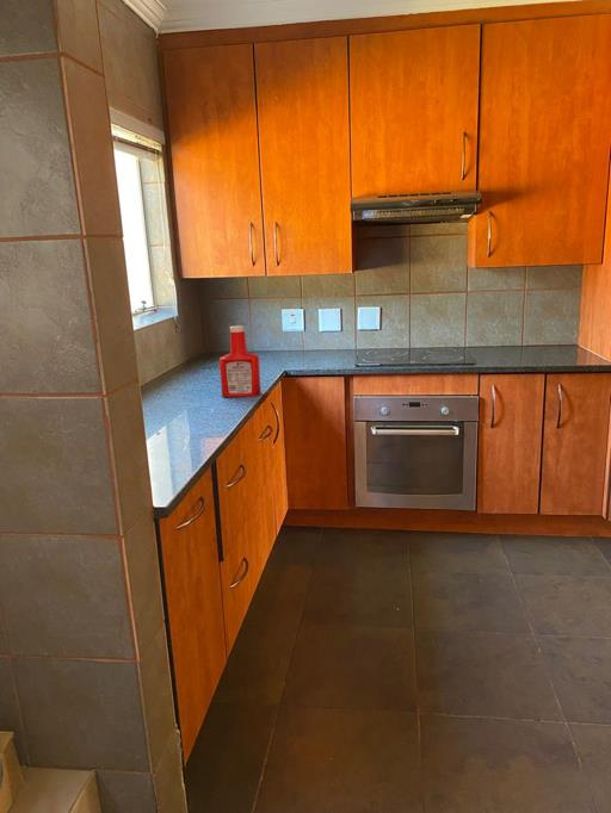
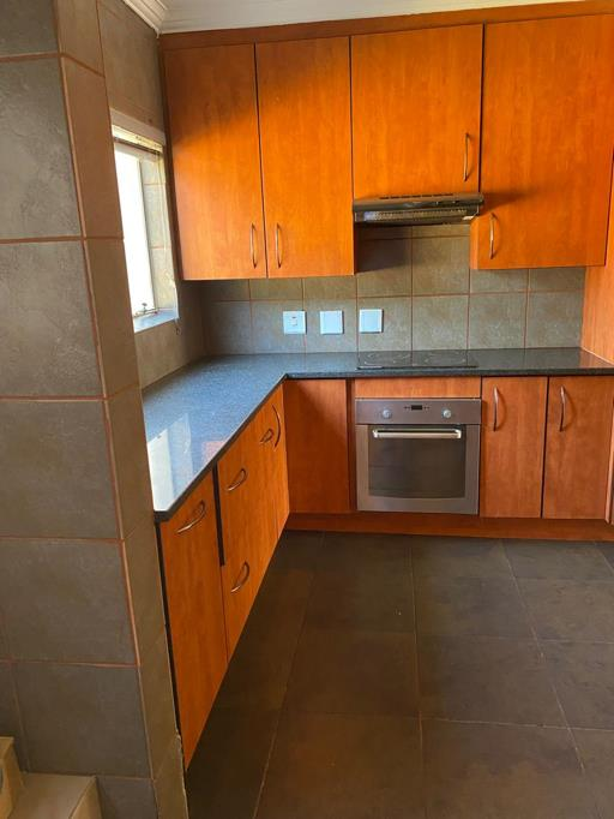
- soap bottle [218,324,263,398]
